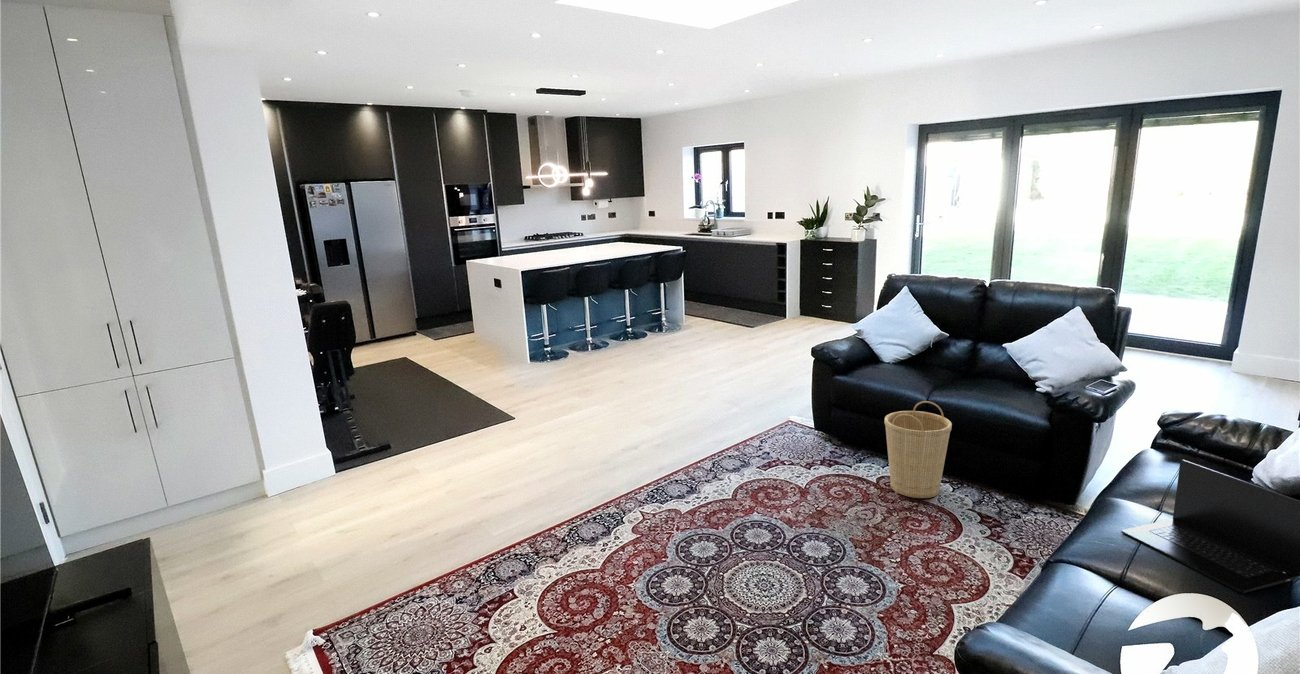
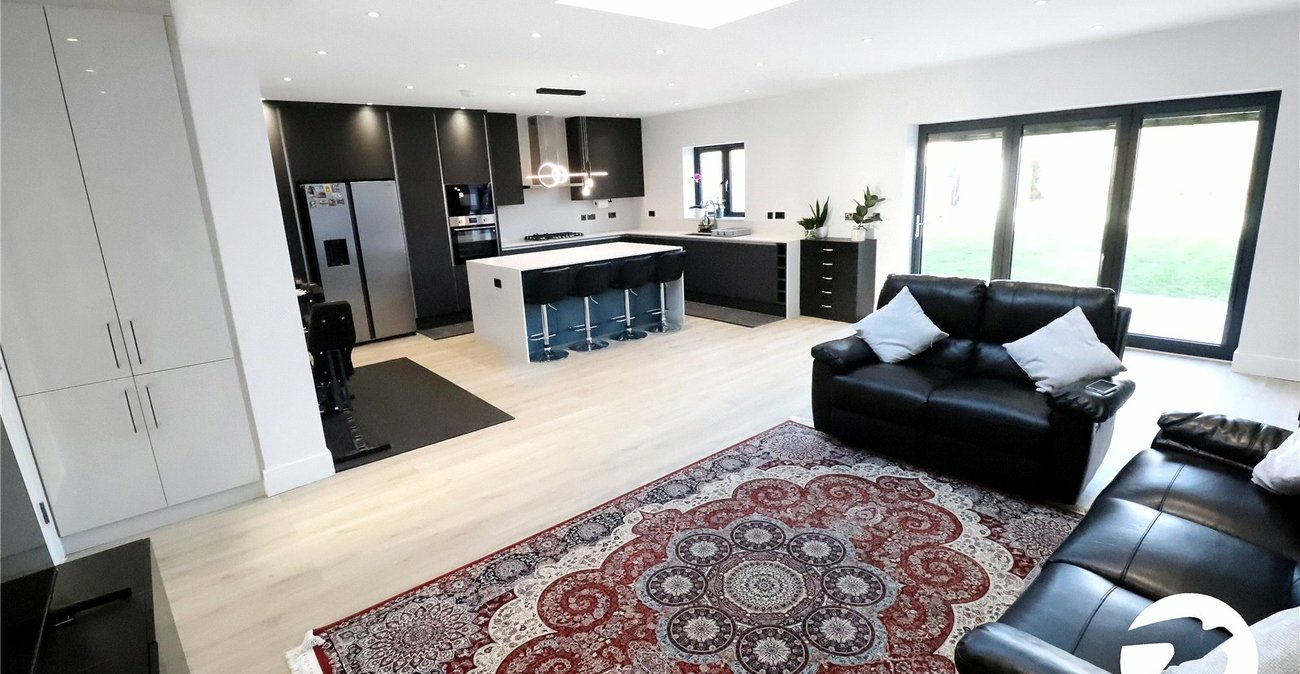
- basket [884,400,953,499]
- laptop [1121,459,1300,594]
